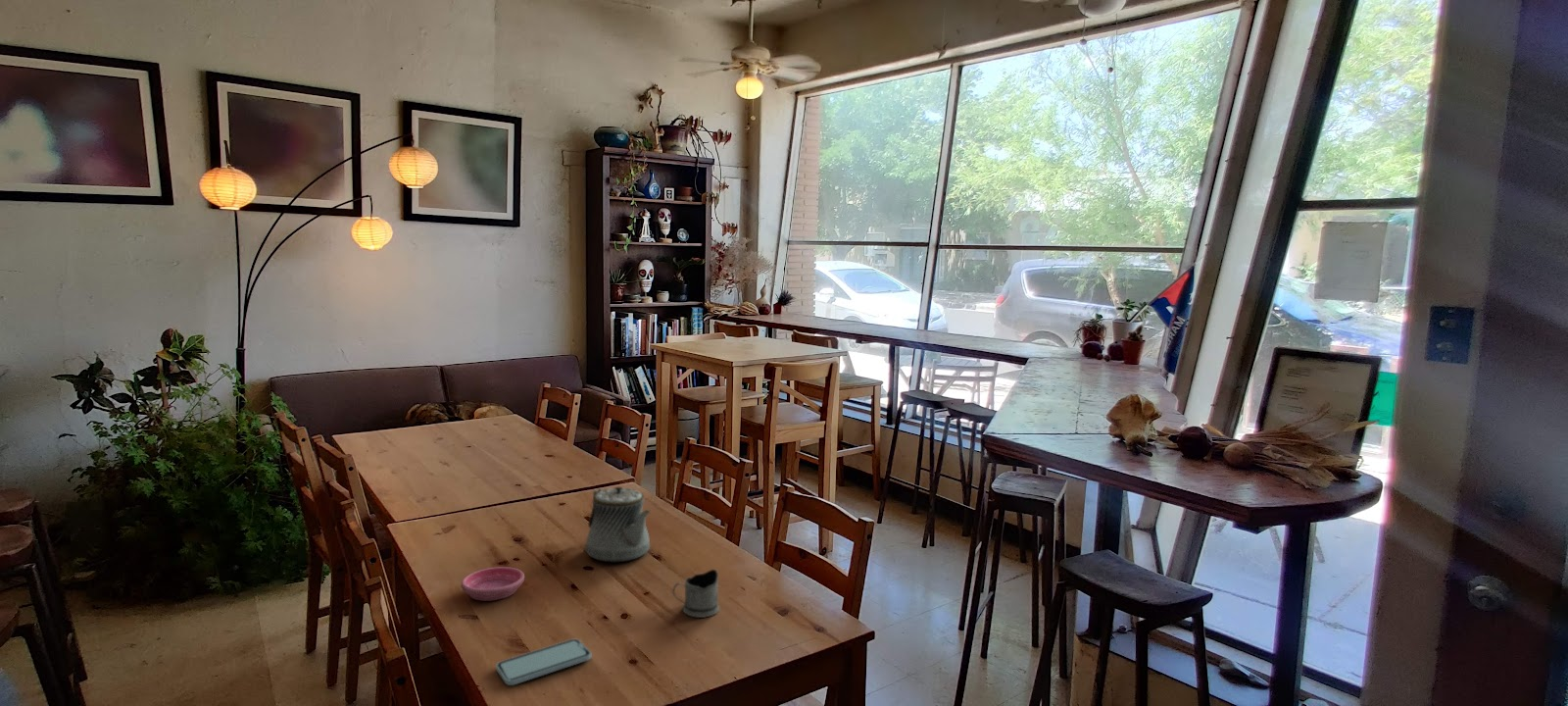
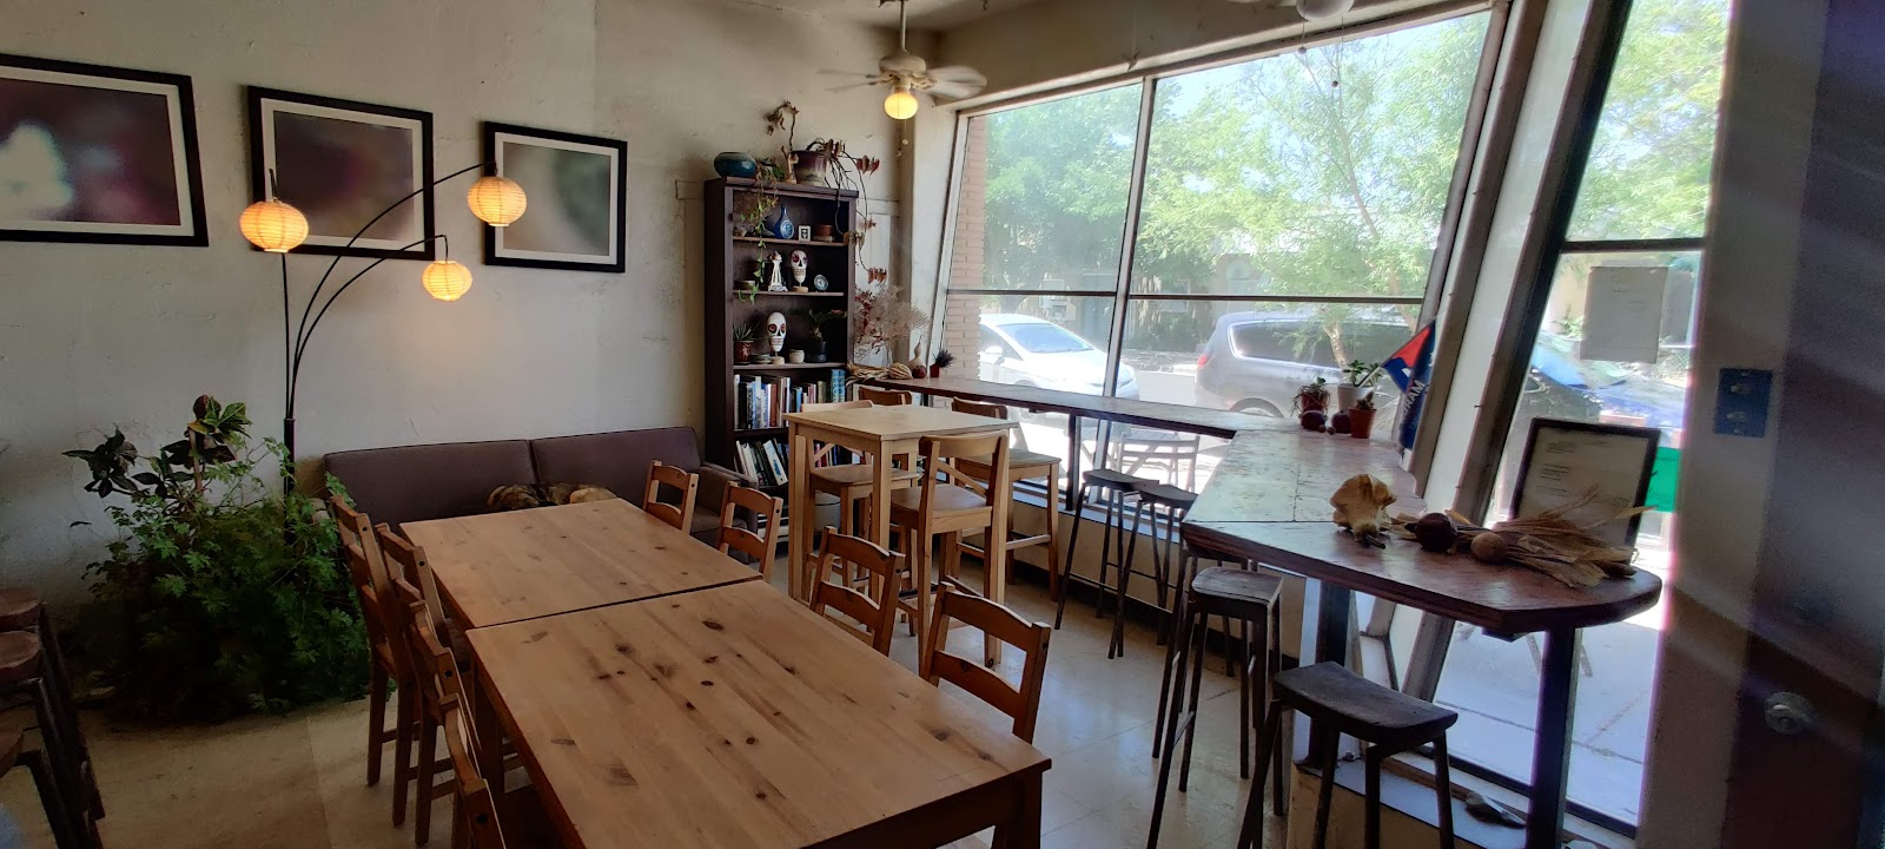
- smartphone [495,638,592,686]
- teapot [584,486,652,563]
- tea glass holder [671,569,720,619]
- saucer [461,566,525,602]
